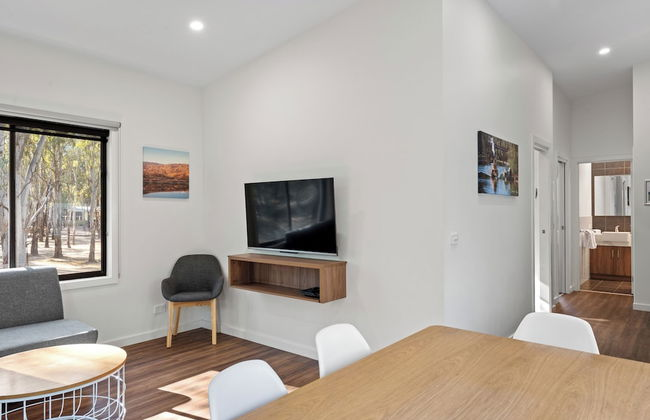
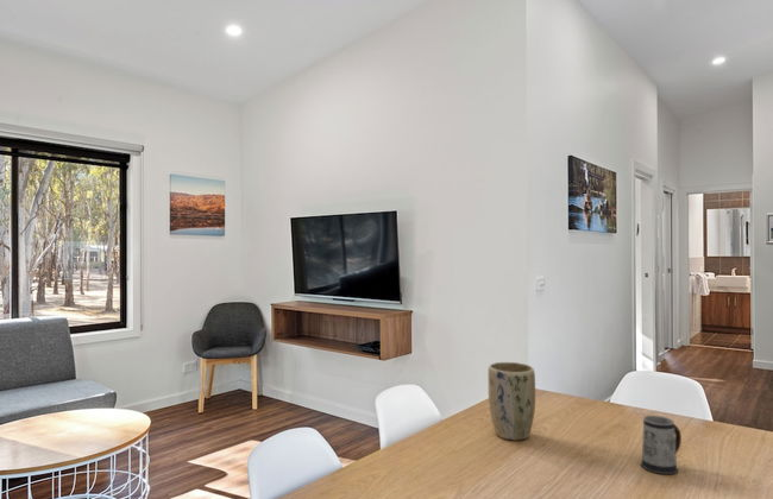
+ mug [640,415,683,475]
+ plant pot [488,361,536,442]
